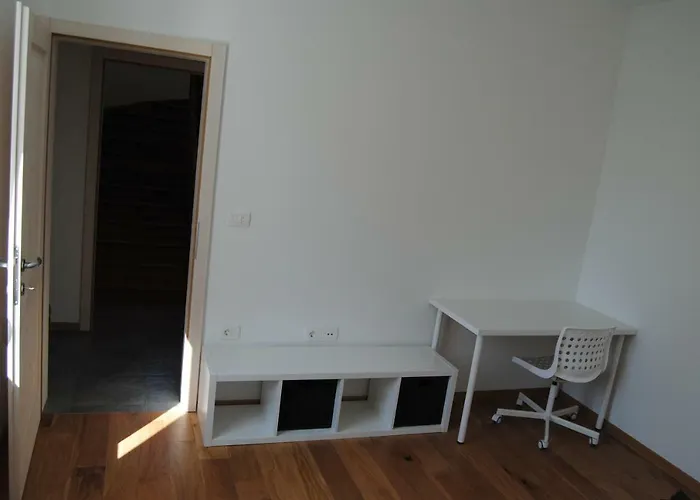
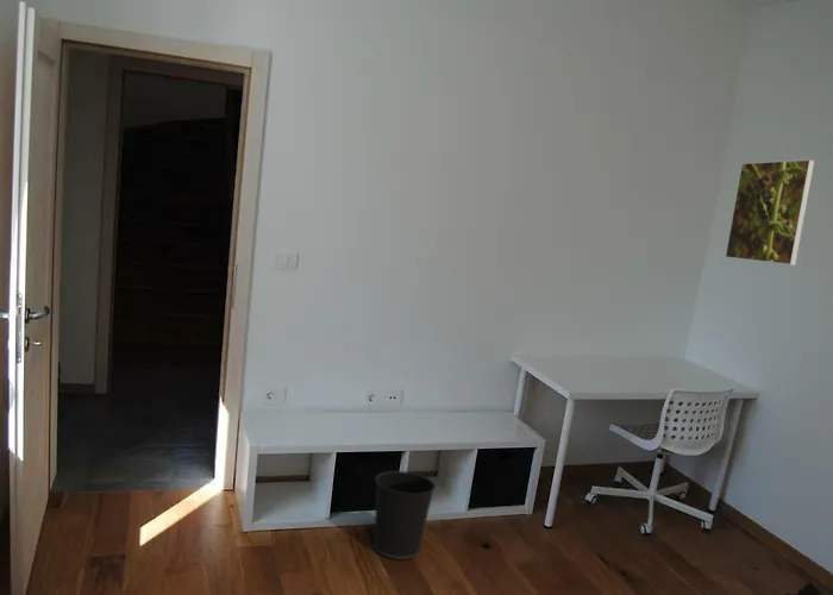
+ wastebasket [372,470,437,560]
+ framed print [725,158,815,267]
